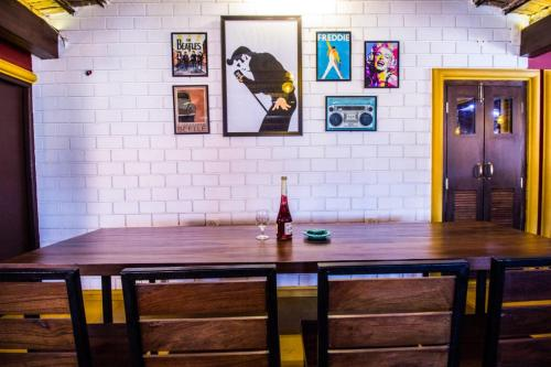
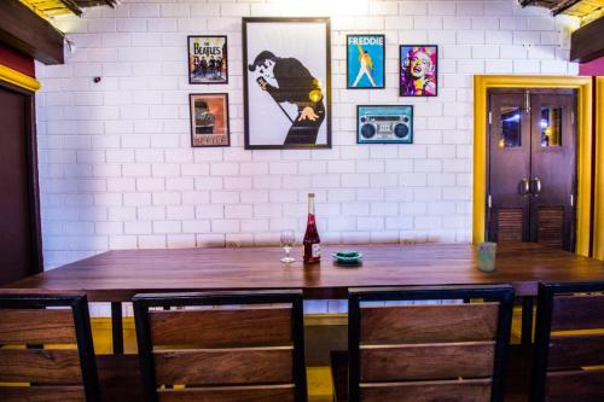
+ cup [476,229,498,273]
